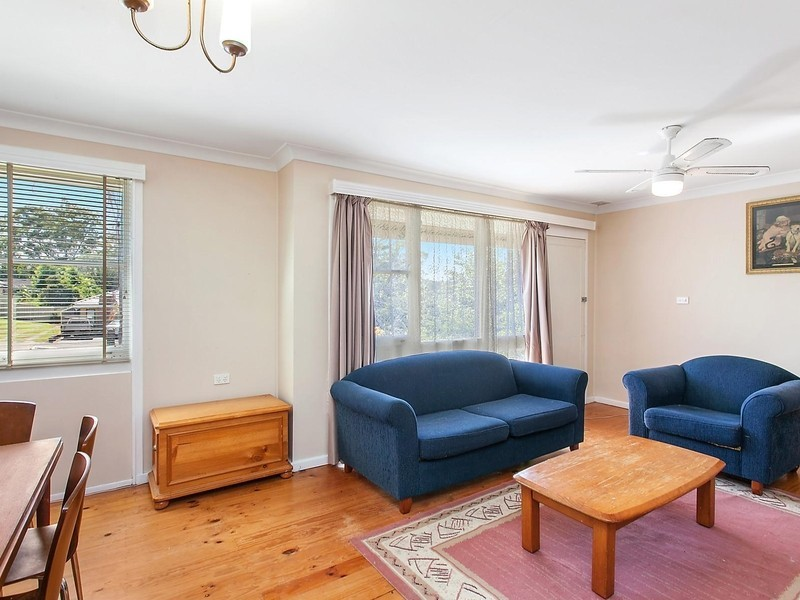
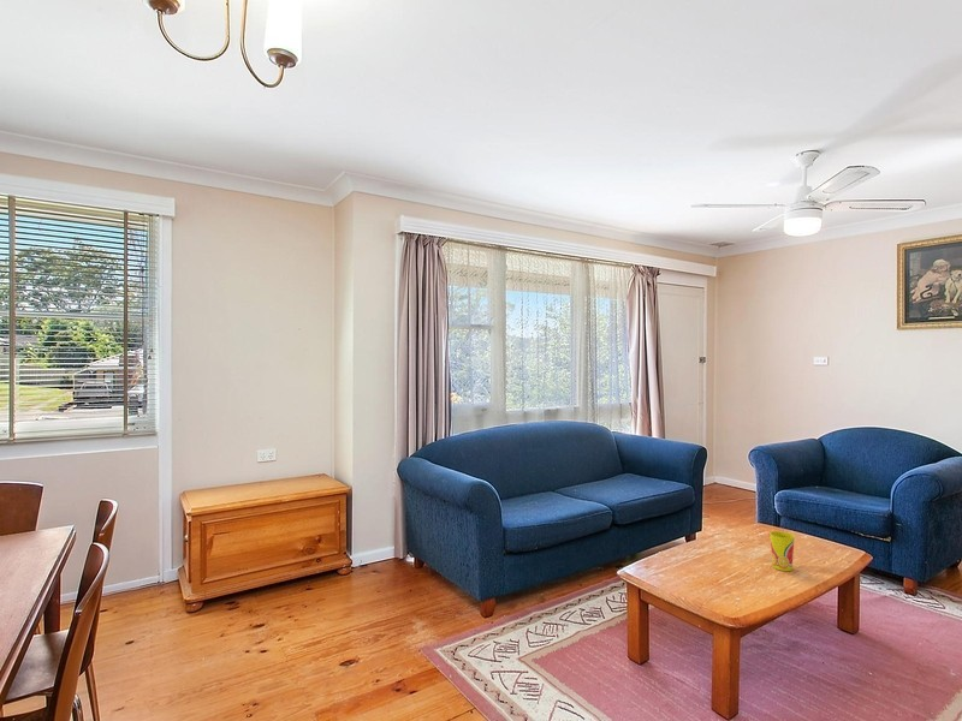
+ cup [768,530,796,572]
